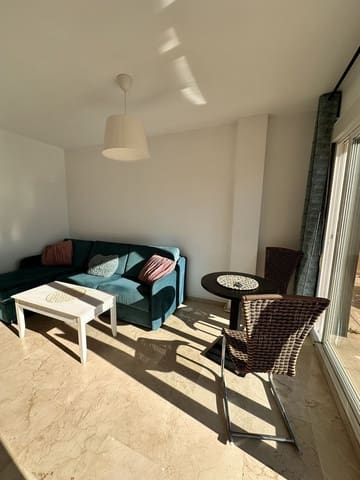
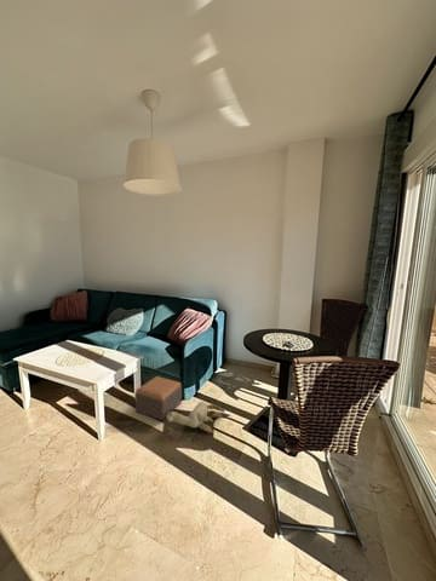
+ plush toy [166,401,226,435]
+ footstool [134,375,183,421]
